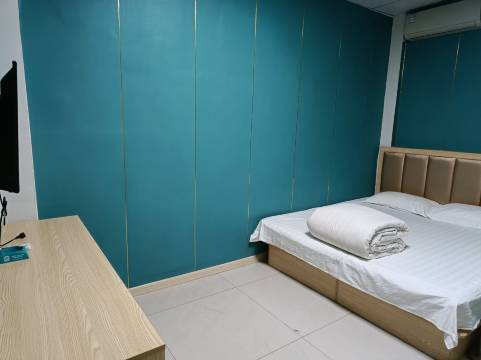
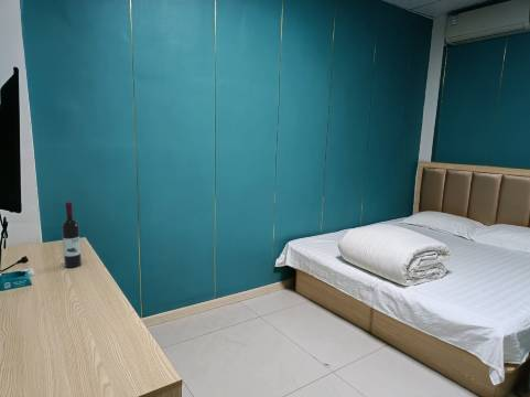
+ wine bottle [61,201,83,269]
